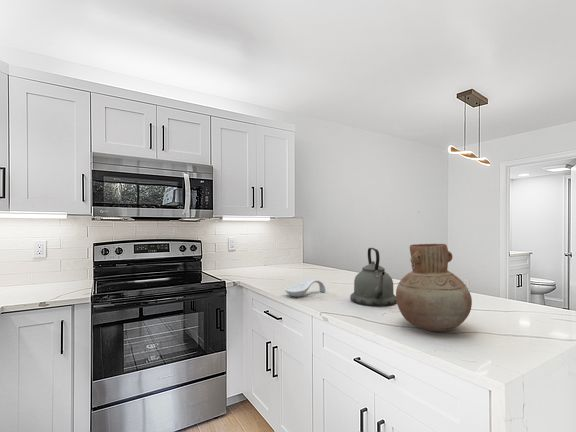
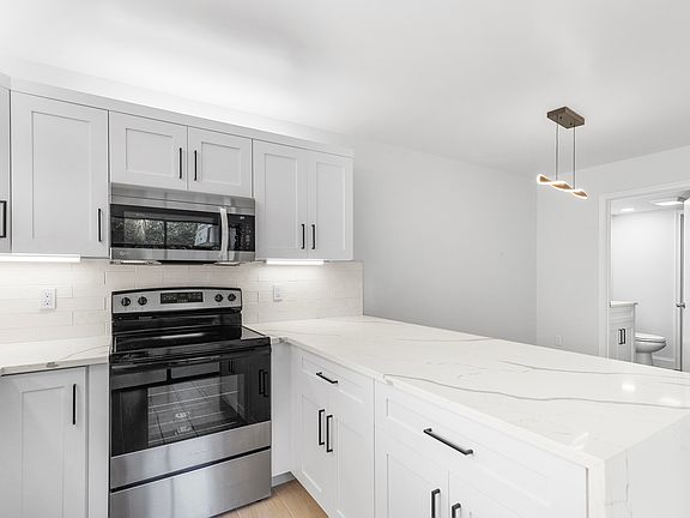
- vase [395,243,473,332]
- kettle [349,247,397,307]
- spoon rest [284,278,327,298]
